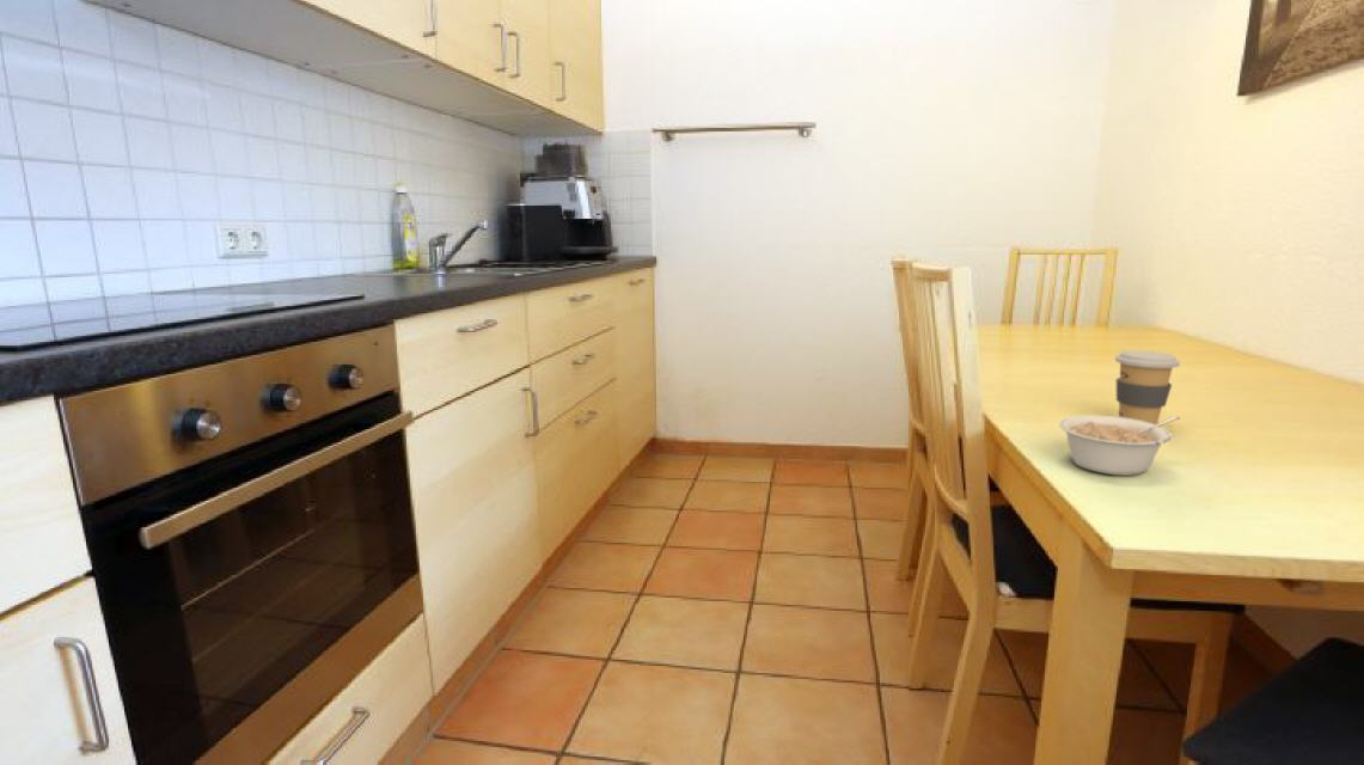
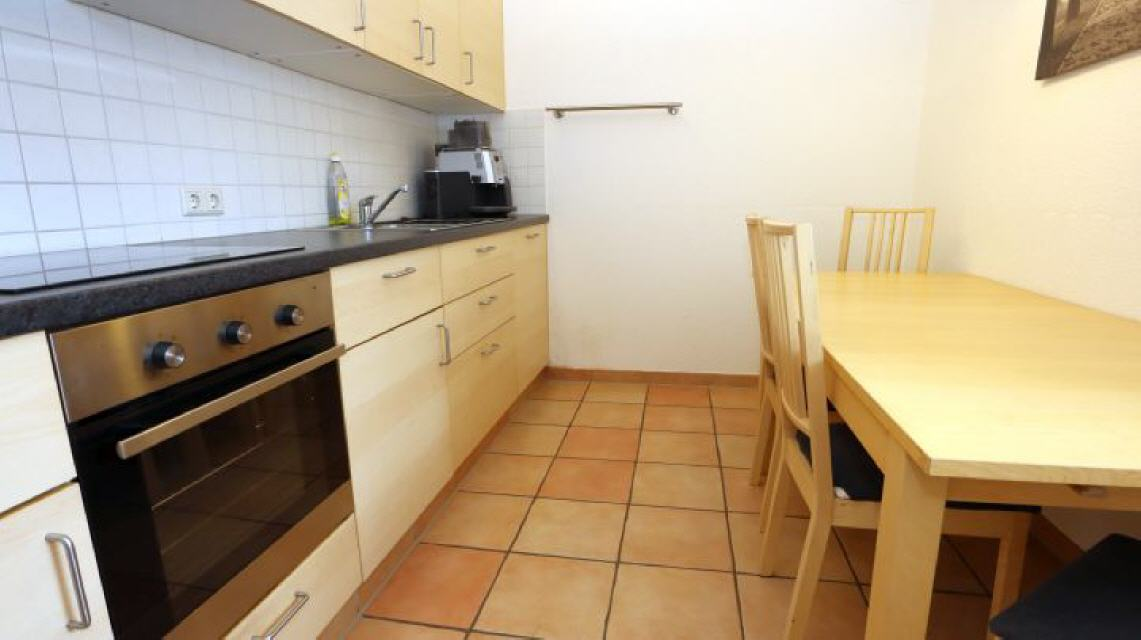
- legume [1058,414,1181,476]
- coffee cup [1114,350,1181,424]
